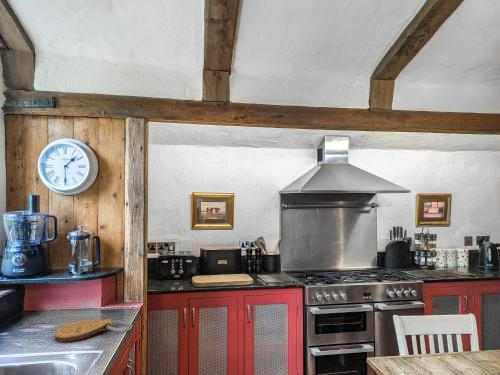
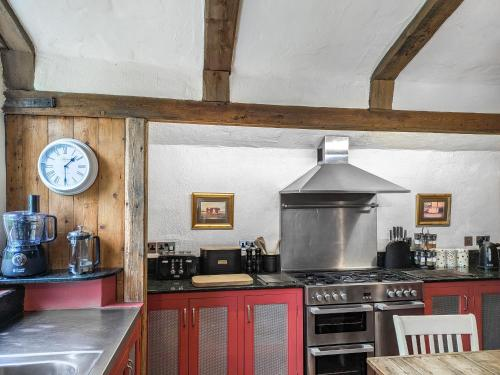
- key chain [54,318,134,343]
